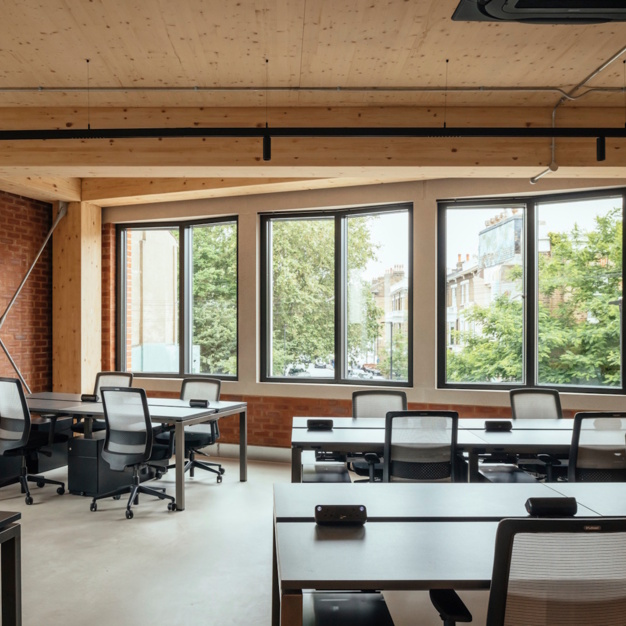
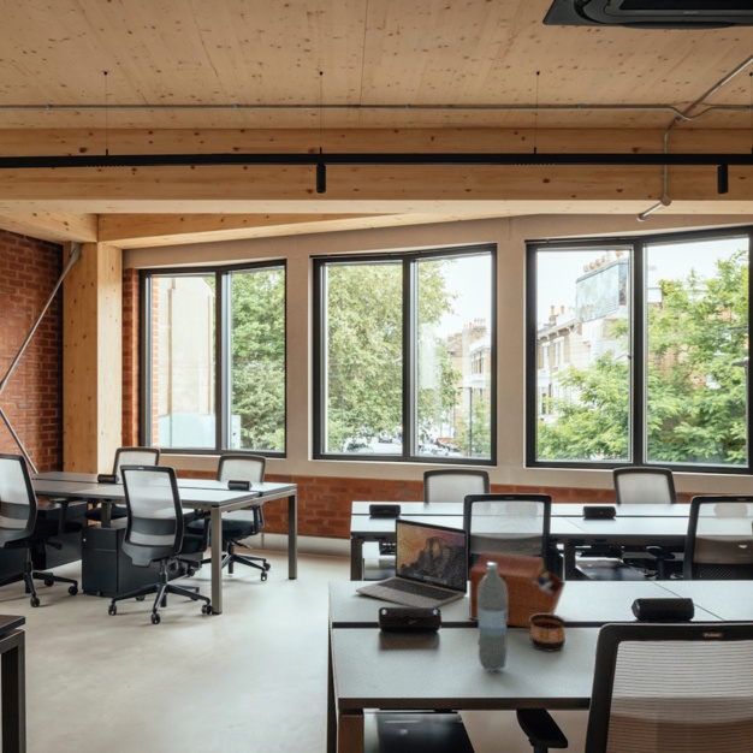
+ sewing box [468,551,567,629]
+ water bottle [478,563,508,672]
+ laptop [355,517,469,609]
+ cup [529,615,567,652]
